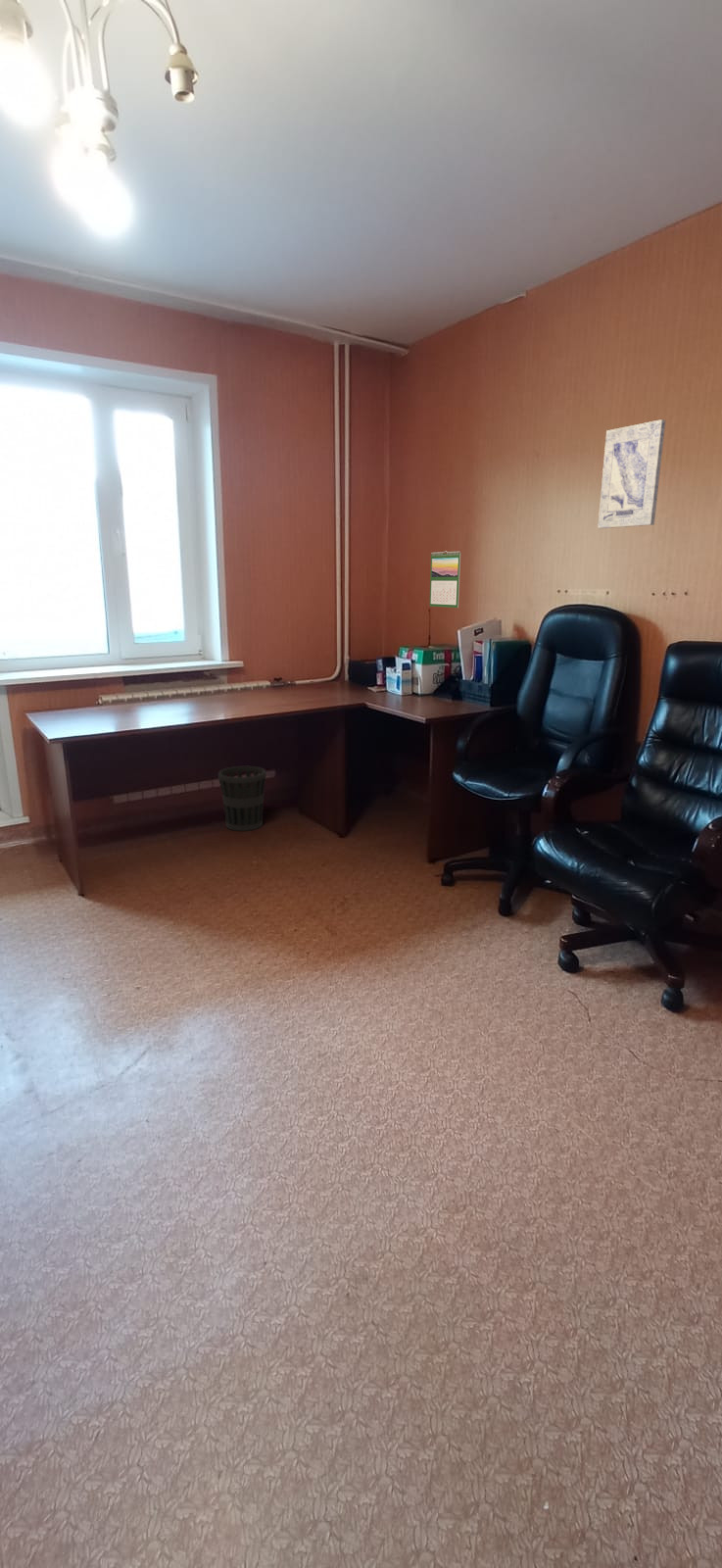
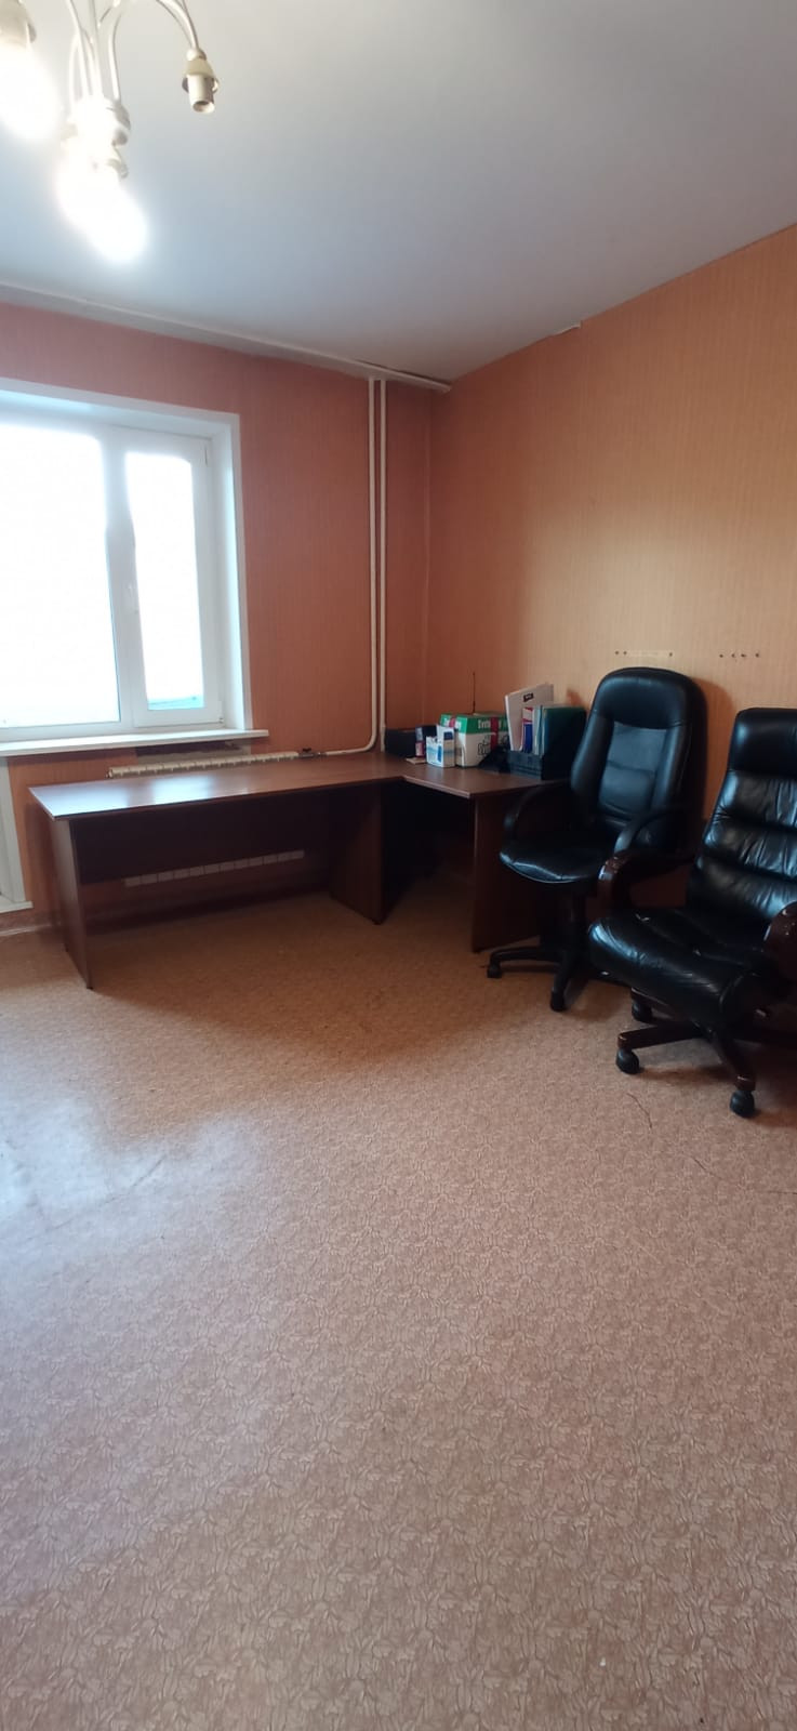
- calendar [428,550,461,609]
- wastebasket [217,765,267,832]
- wall art [597,418,666,529]
